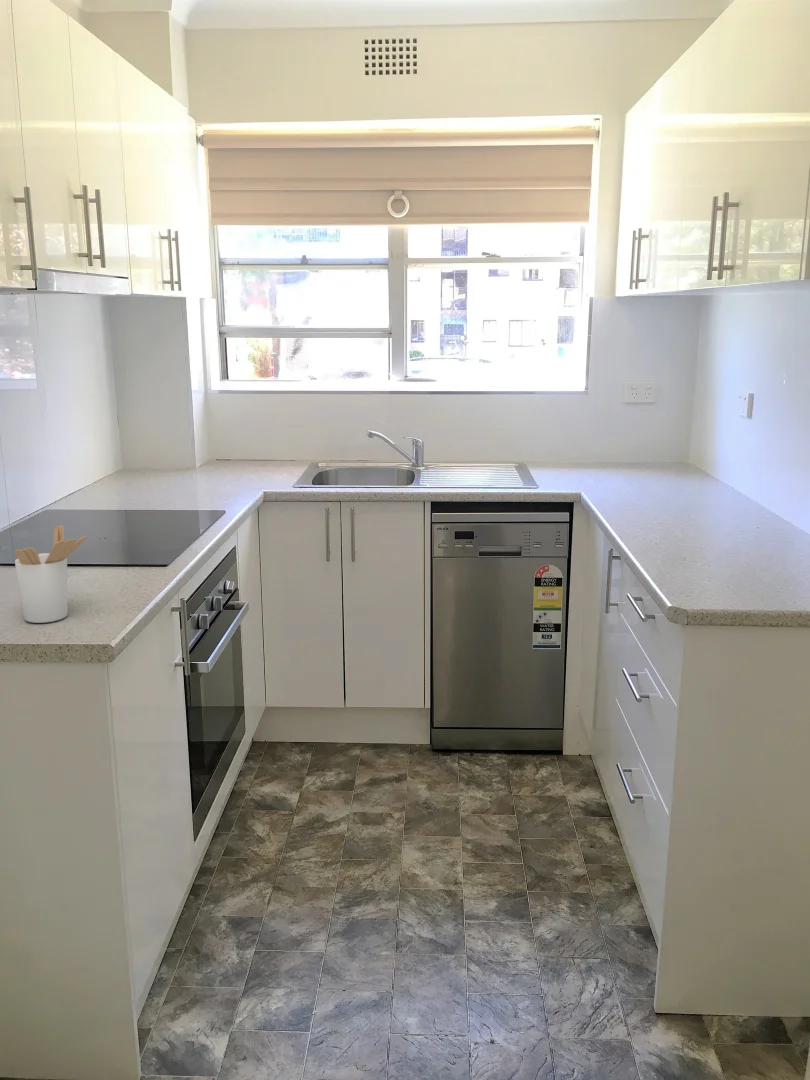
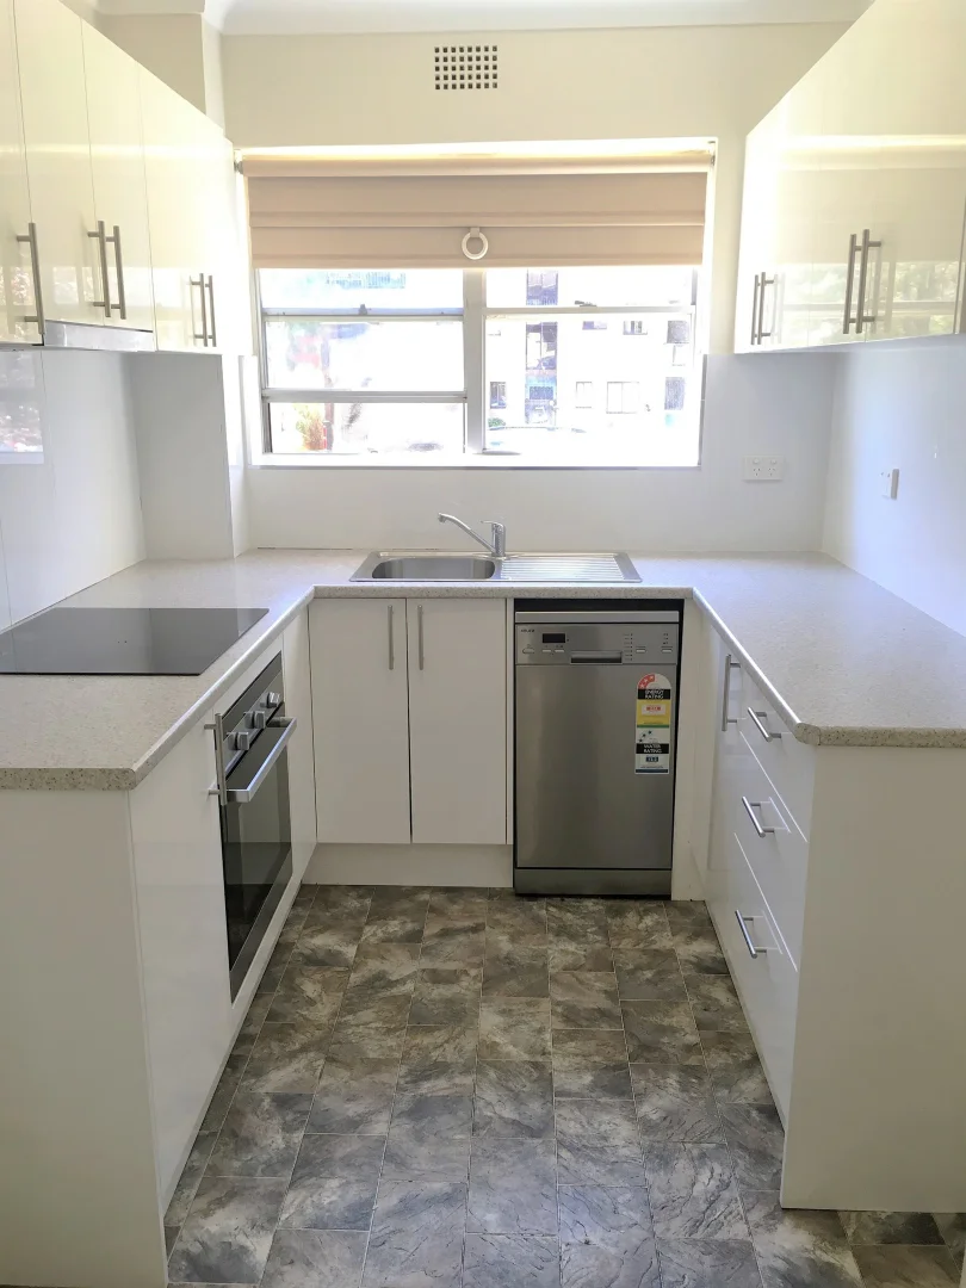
- utensil holder [14,524,88,624]
